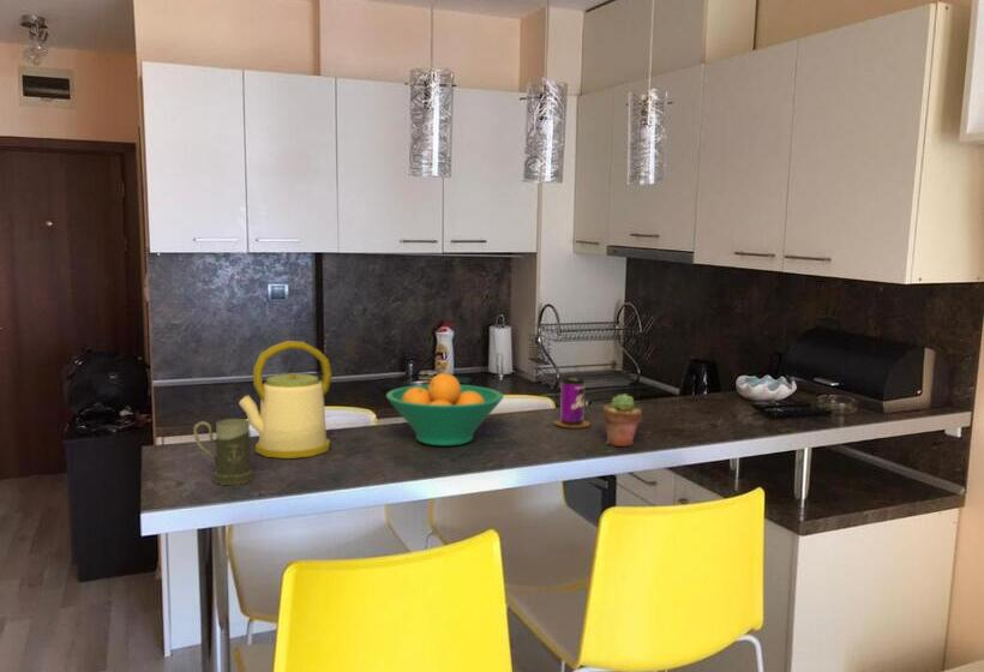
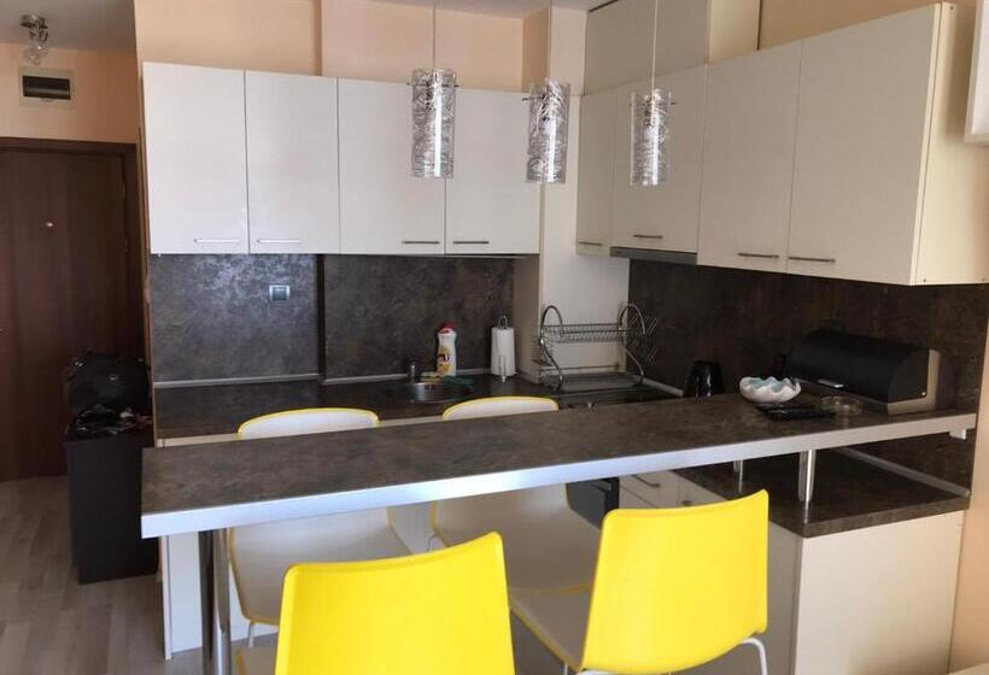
- kettle [238,340,334,460]
- fruit bowl [385,372,505,446]
- potted succulent [602,392,643,448]
- beverage can [552,376,592,430]
- mug [192,418,256,486]
